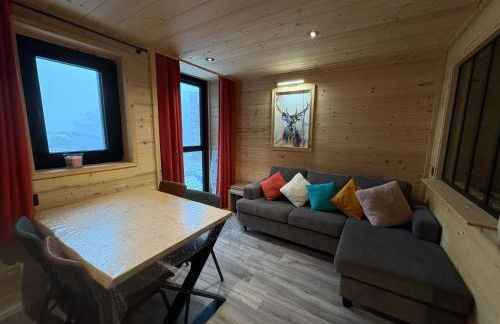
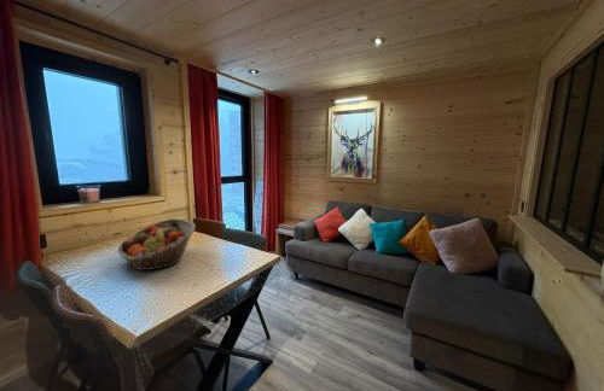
+ fruit basket [117,217,197,272]
